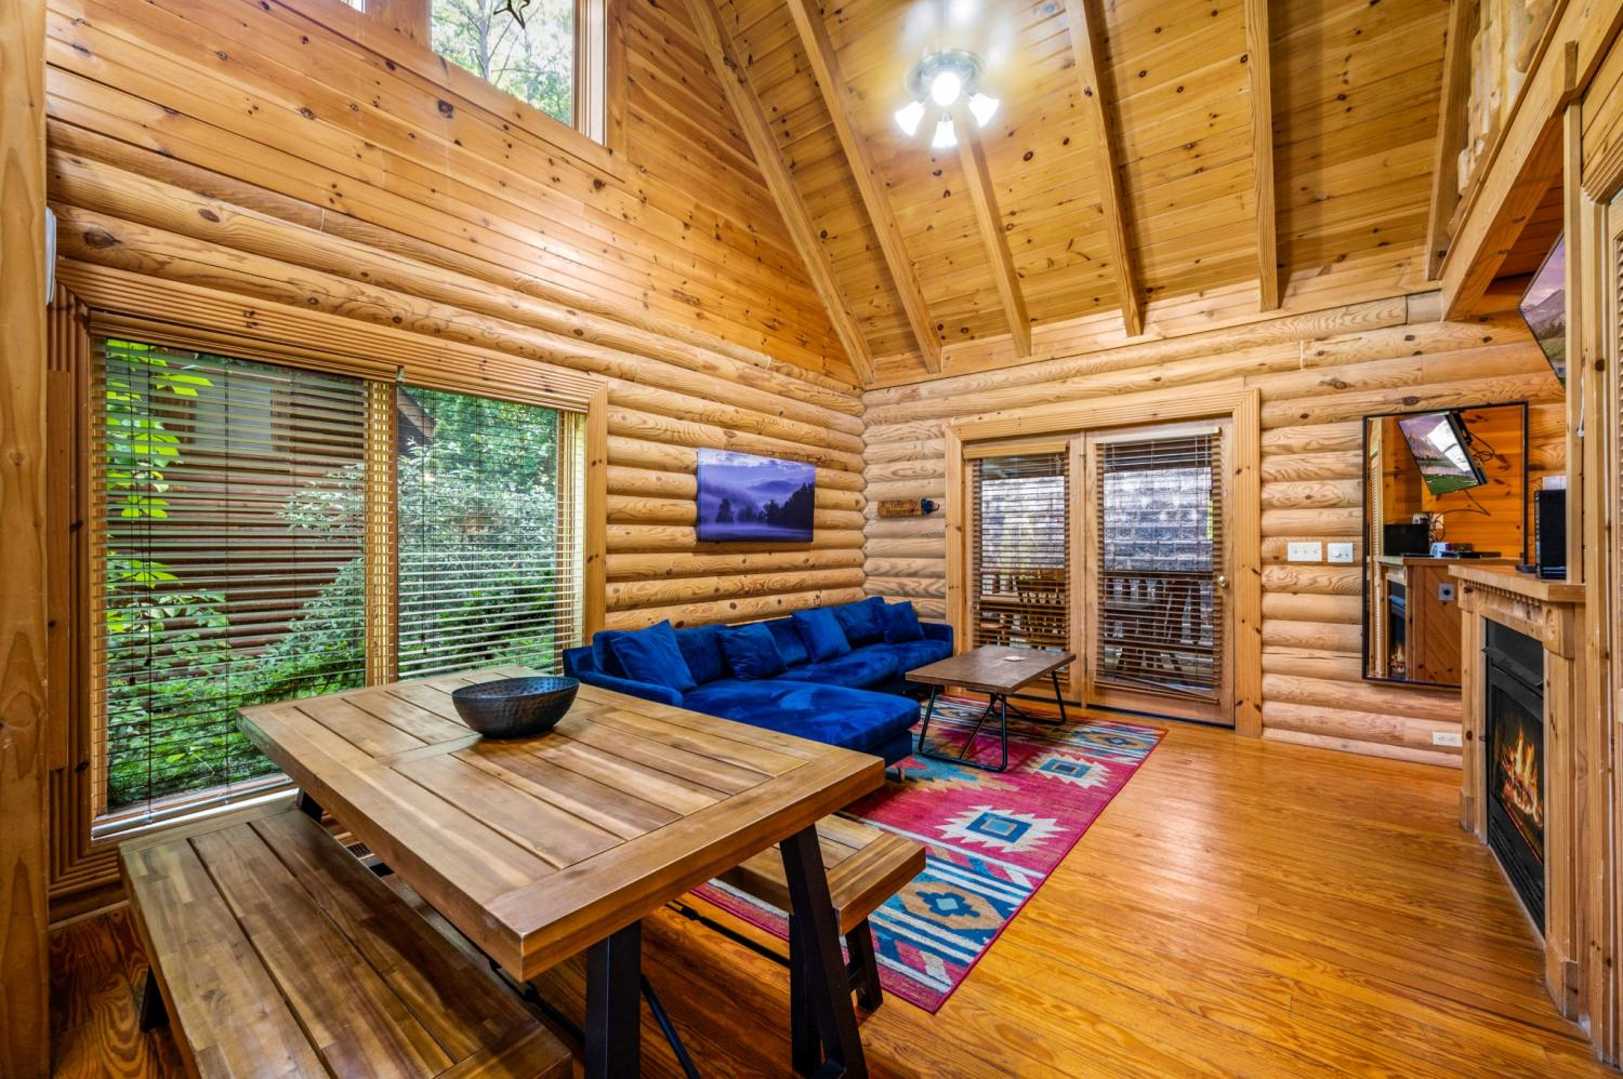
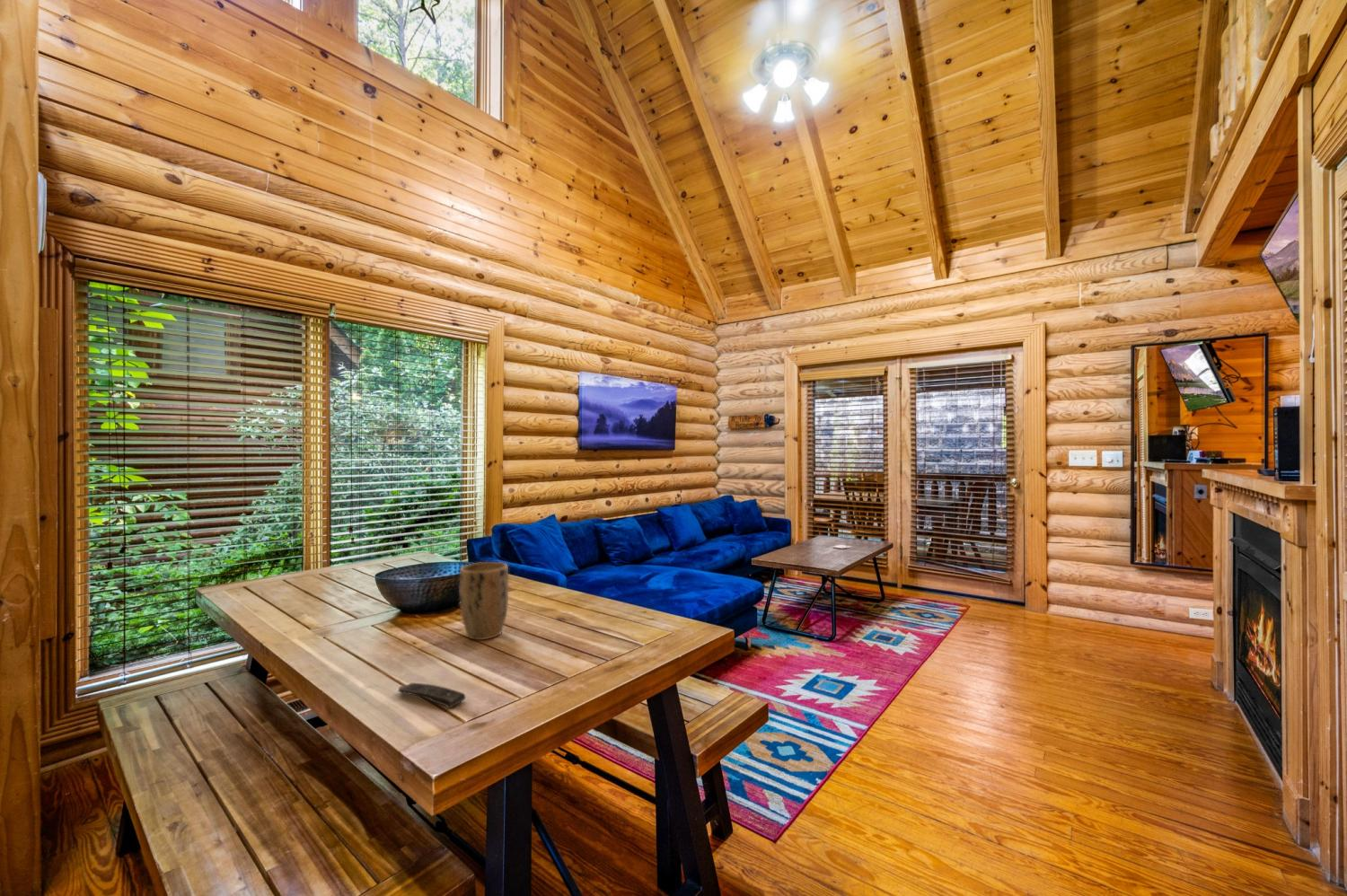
+ plant pot [458,561,509,641]
+ remote control [398,682,466,709]
